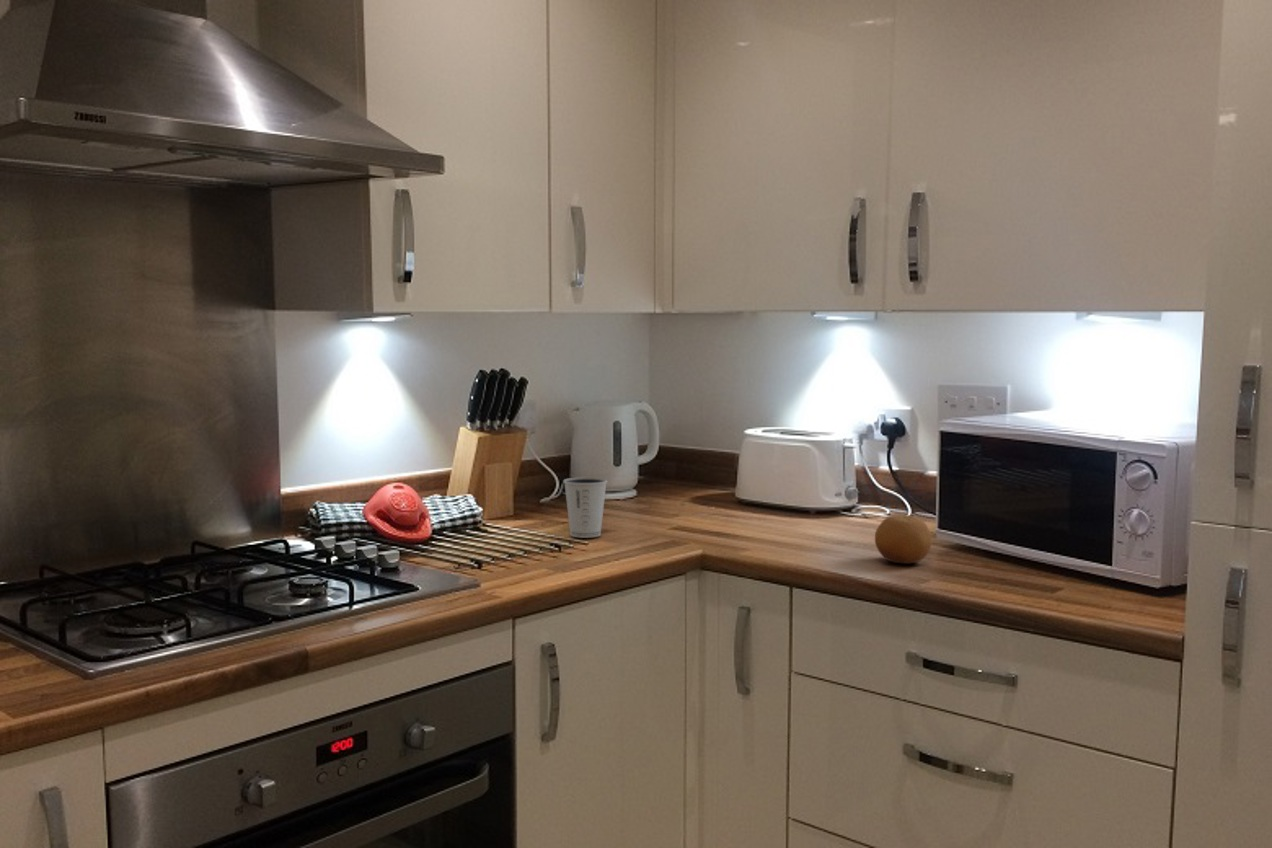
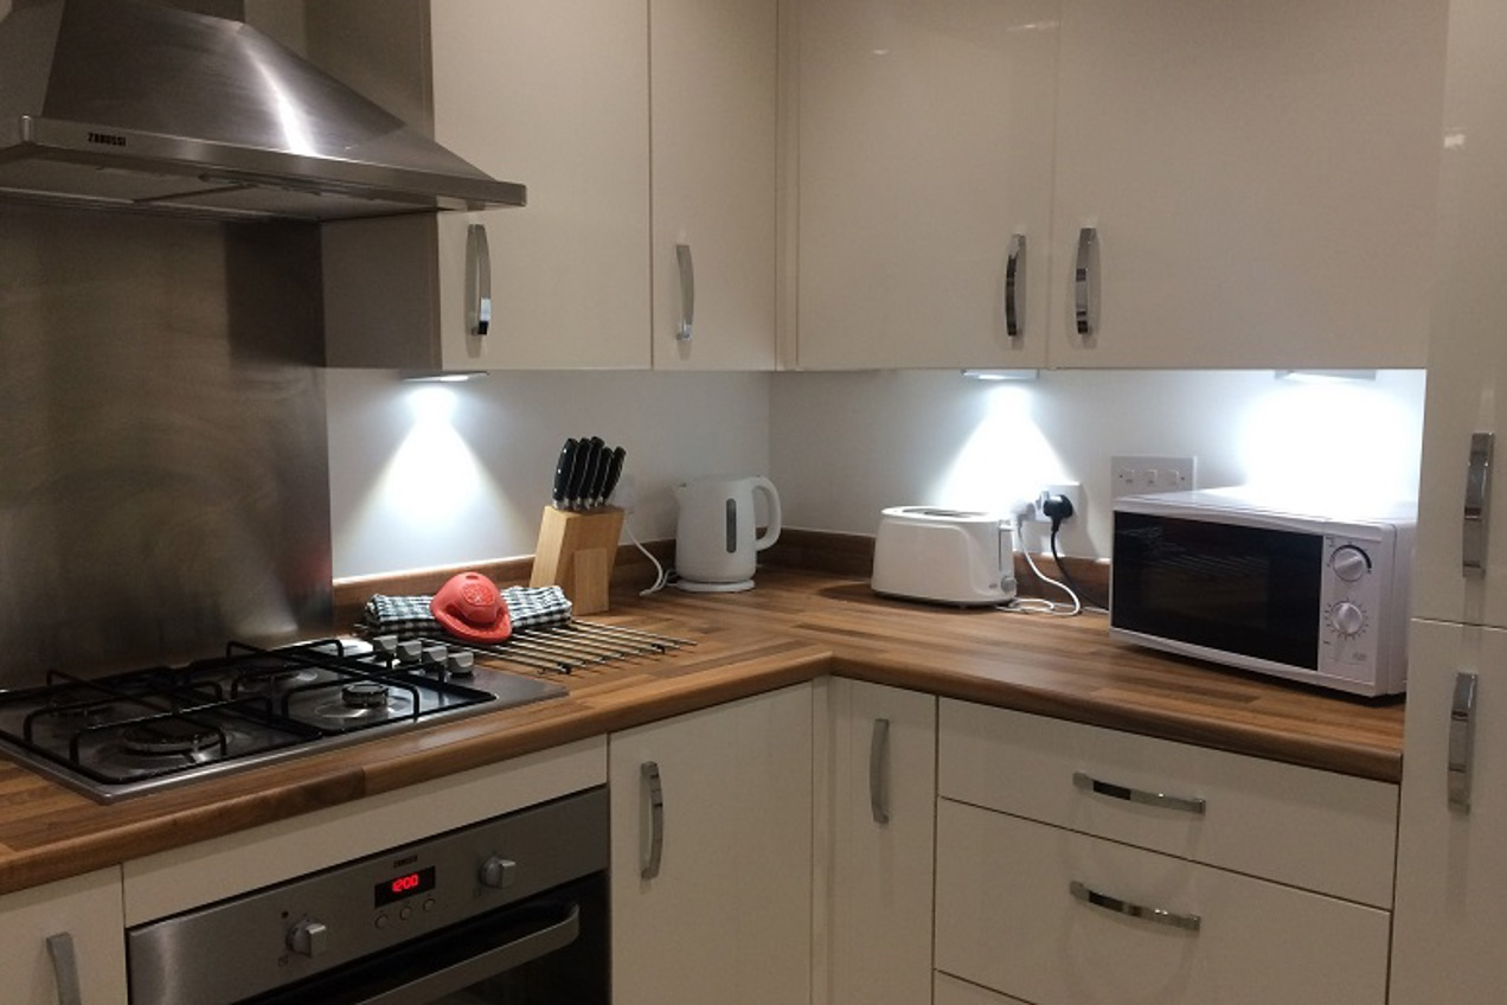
- fruit [874,514,933,565]
- dixie cup [562,476,608,539]
